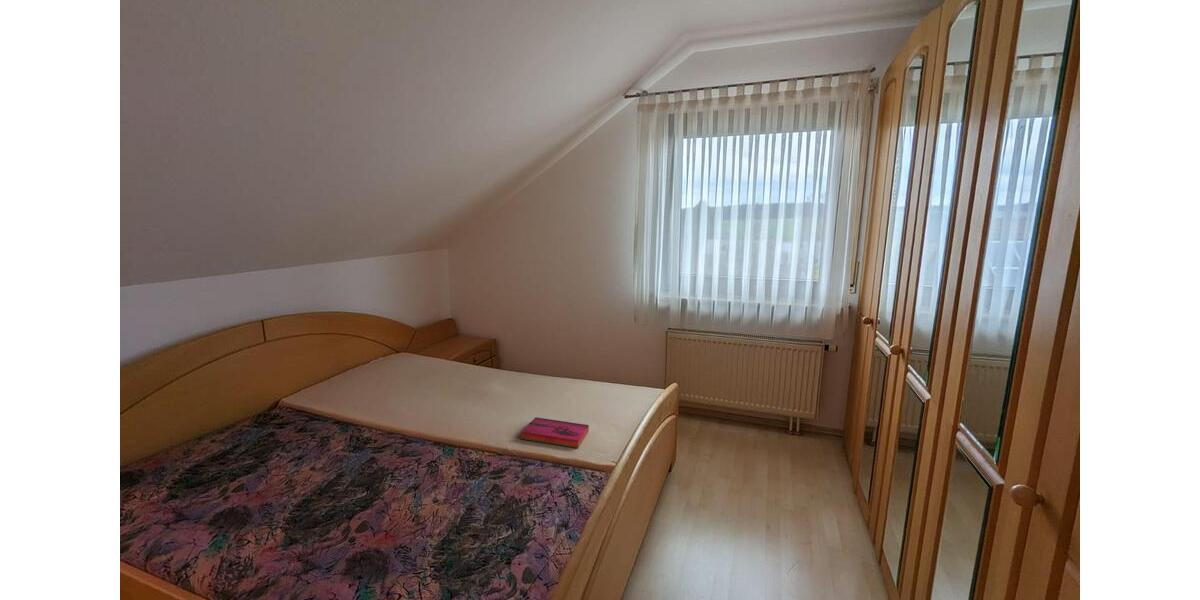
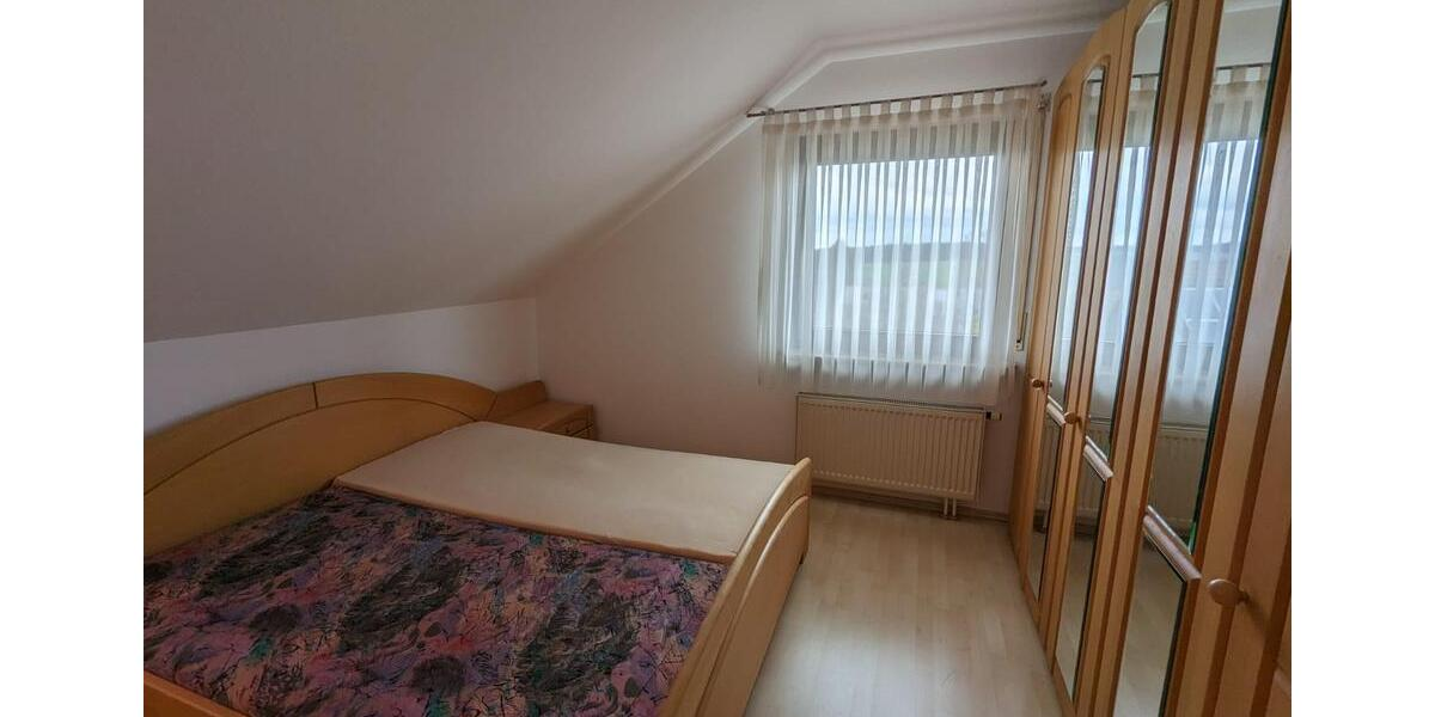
- hardback book [519,416,590,449]
